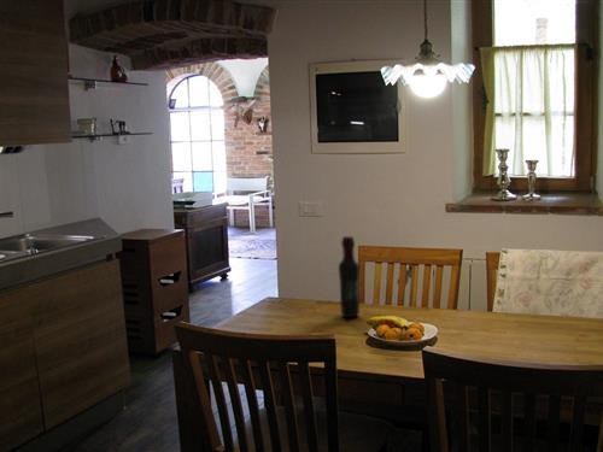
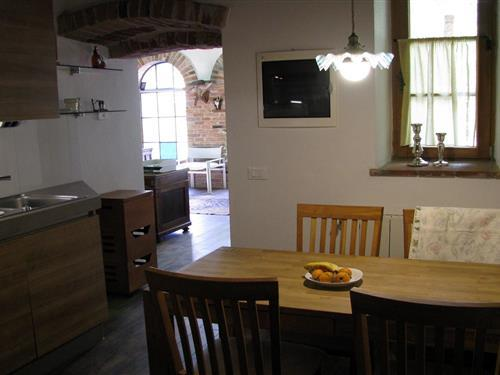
- wine bottle [338,235,361,318]
